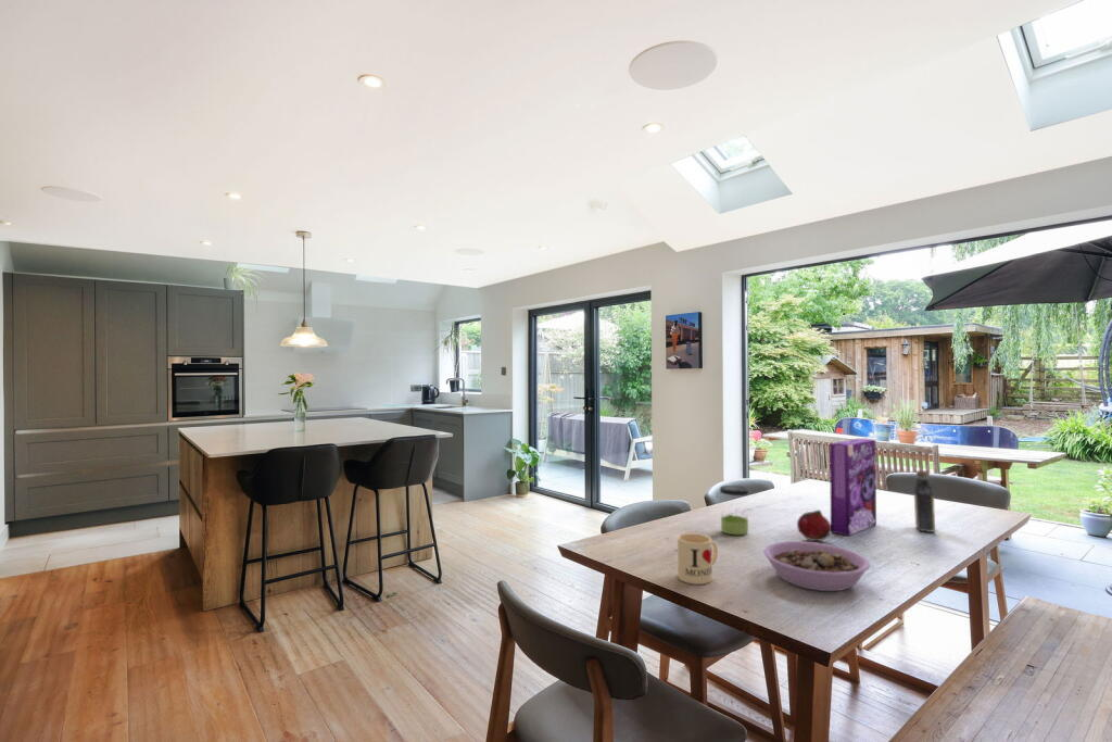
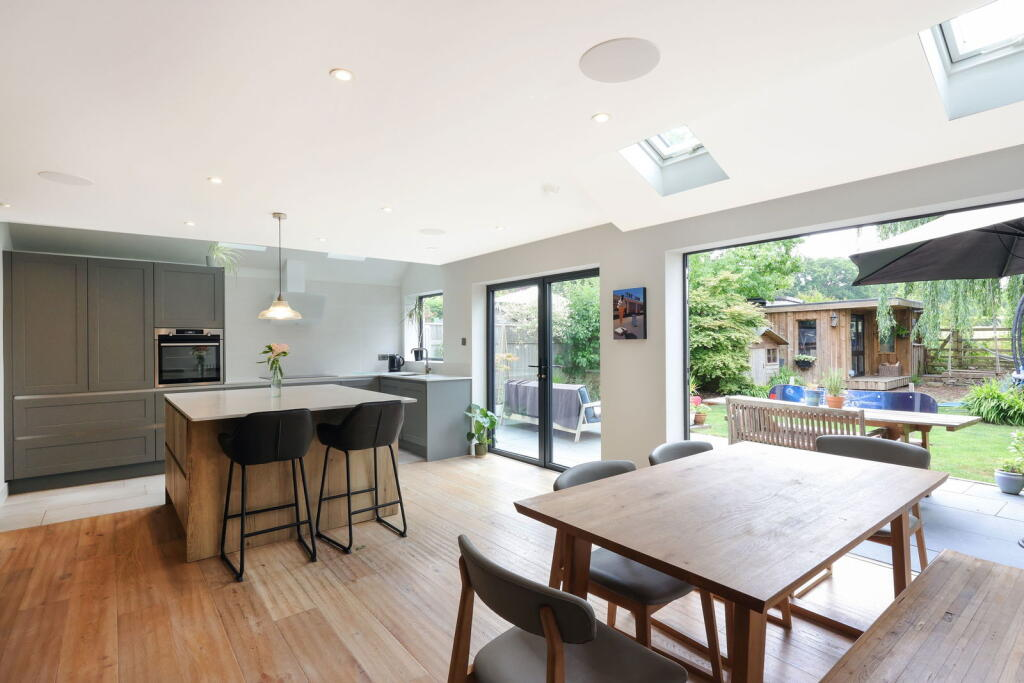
- bottle [913,469,936,533]
- fruit [796,510,831,542]
- mug [677,532,719,586]
- cereal box [829,438,877,537]
- bowl [762,540,871,592]
- jar [719,485,749,536]
